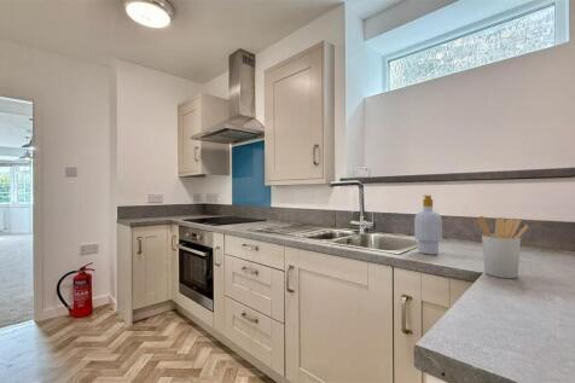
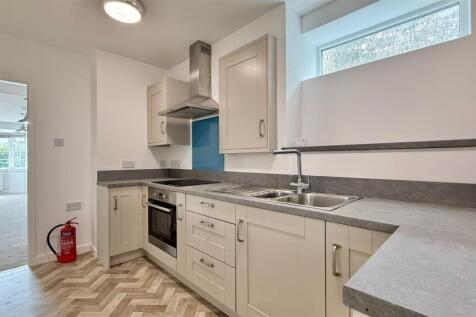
- utensil holder [476,215,530,279]
- soap bottle [413,195,443,256]
